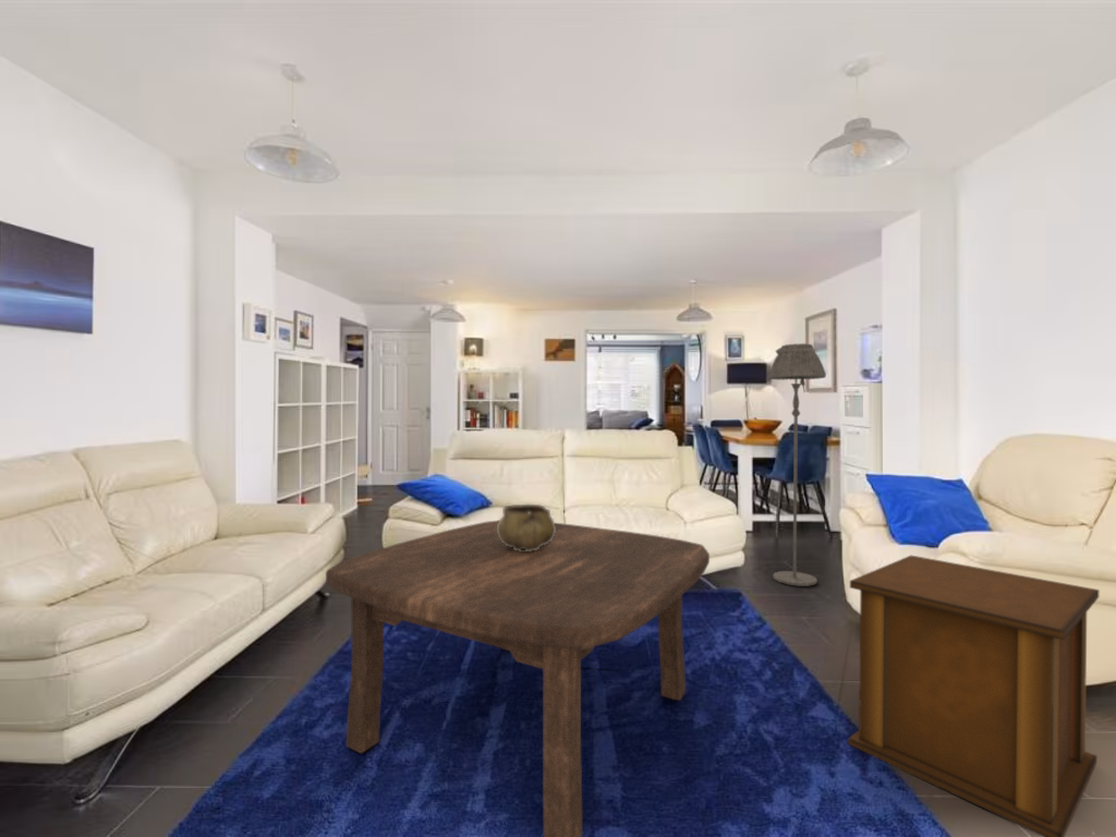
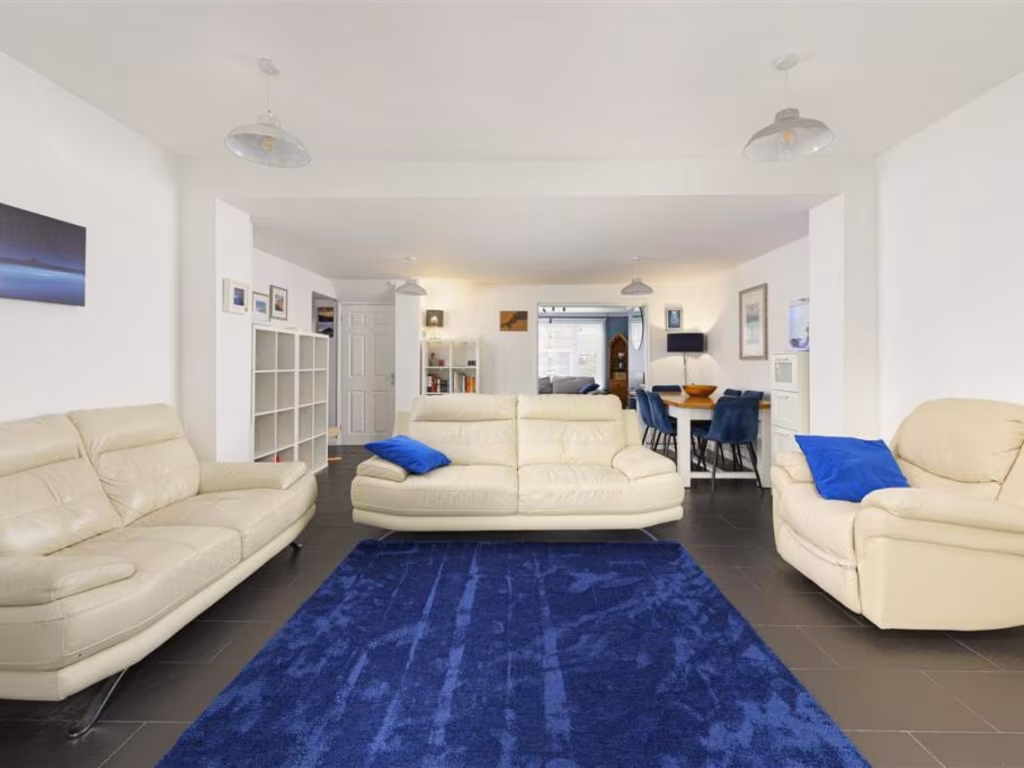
- decorative bowl [497,504,556,551]
- side table [847,555,1101,837]
- coffee table [325,519,711,837]
- floor lamp [767,342,827,587]
